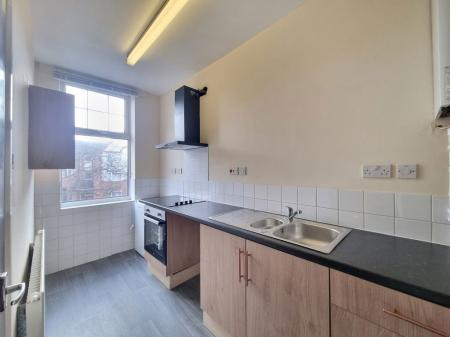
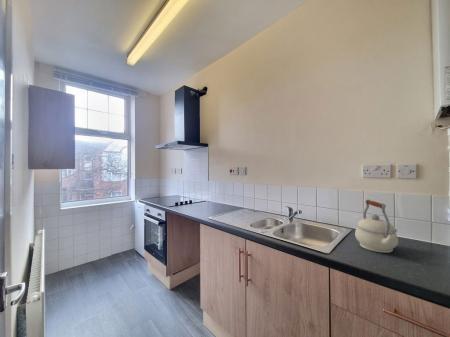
+ kettle [354,199,399,254]
